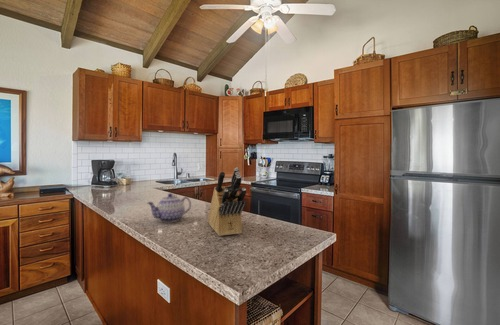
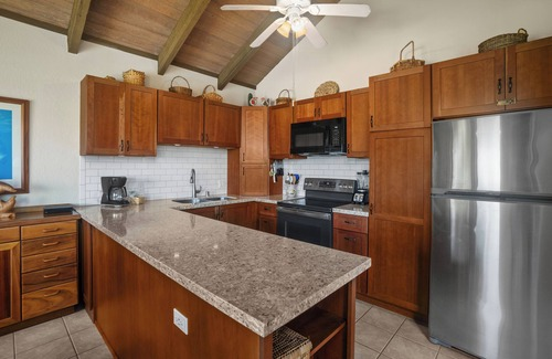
- knife block [207,167,247,237]
- teapot [147,192,192,223]
